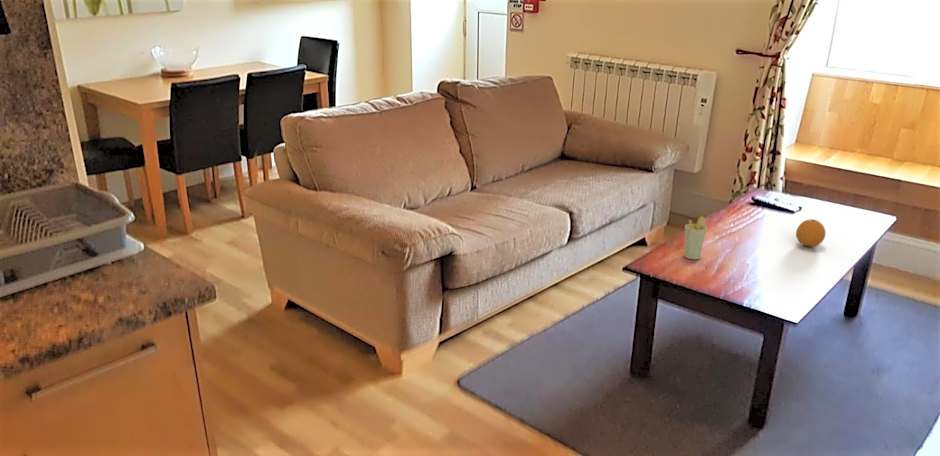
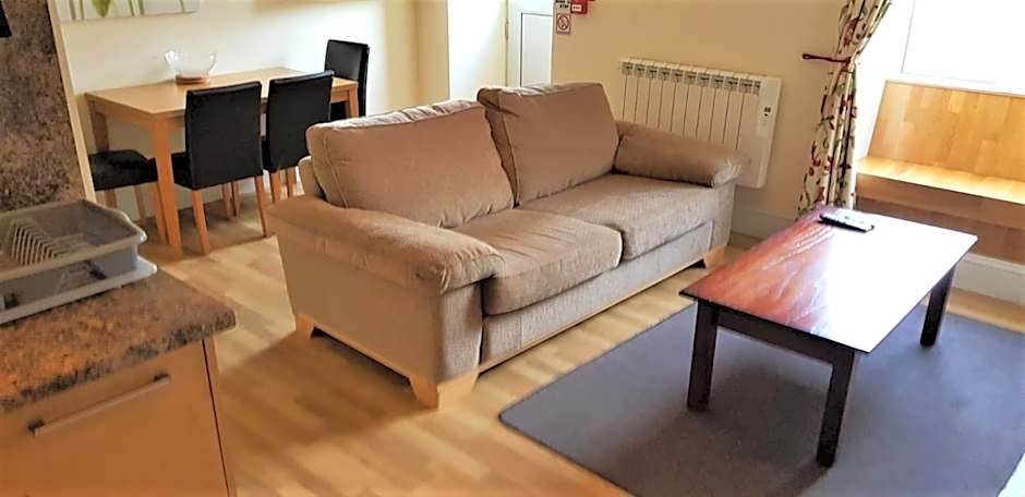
- fruit [795,218,827,248]
- cup [683,215,708,261]
